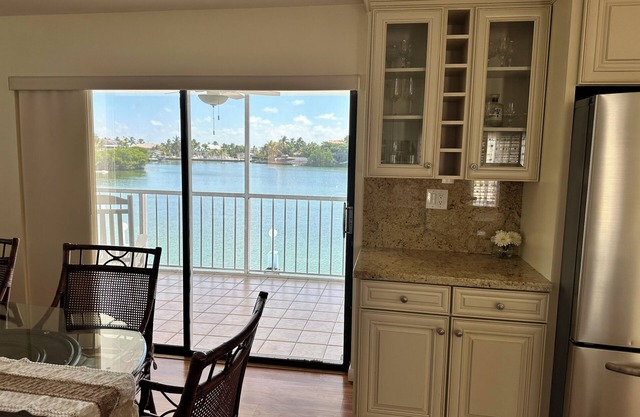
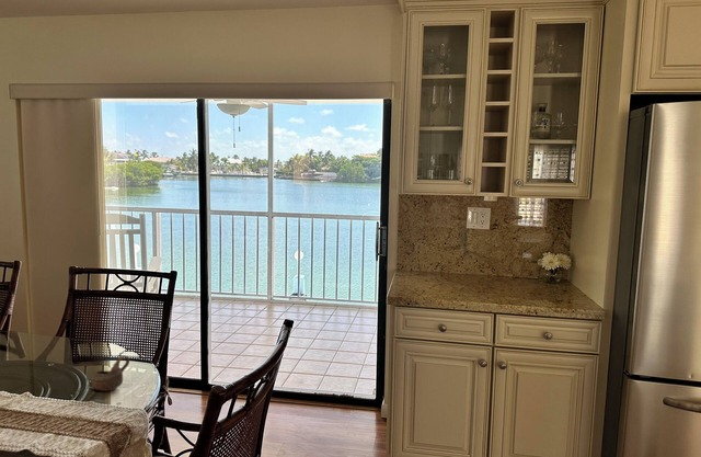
+ cup [91,355,130,391]
